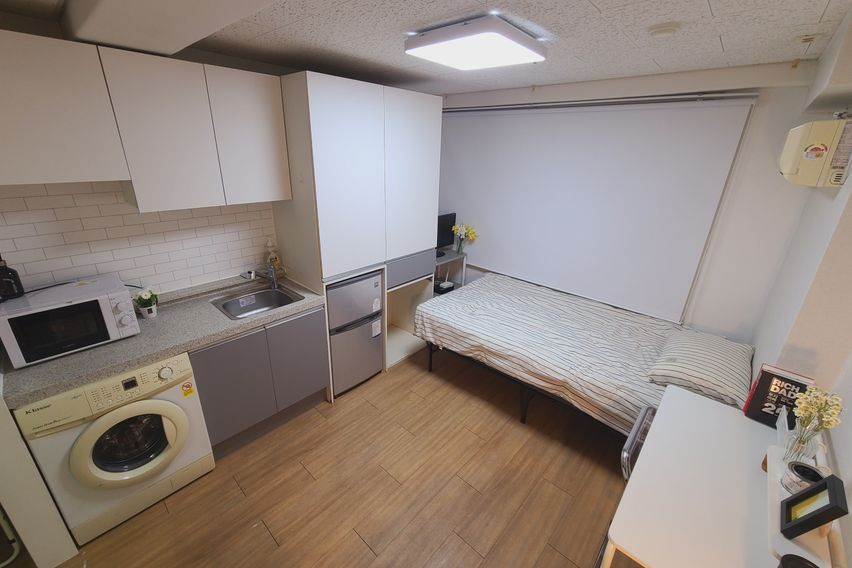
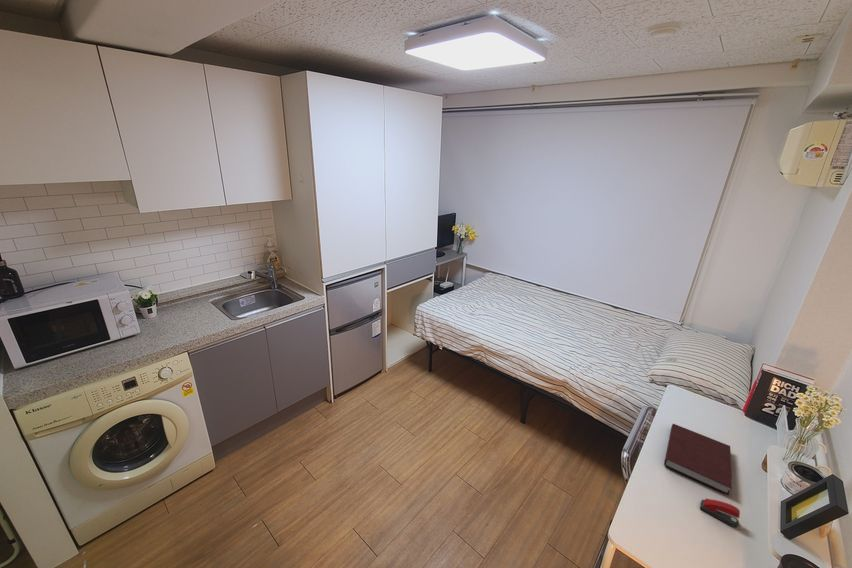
+ stapler [699,498,741,528]
+ notebook [663,423,733,496]
